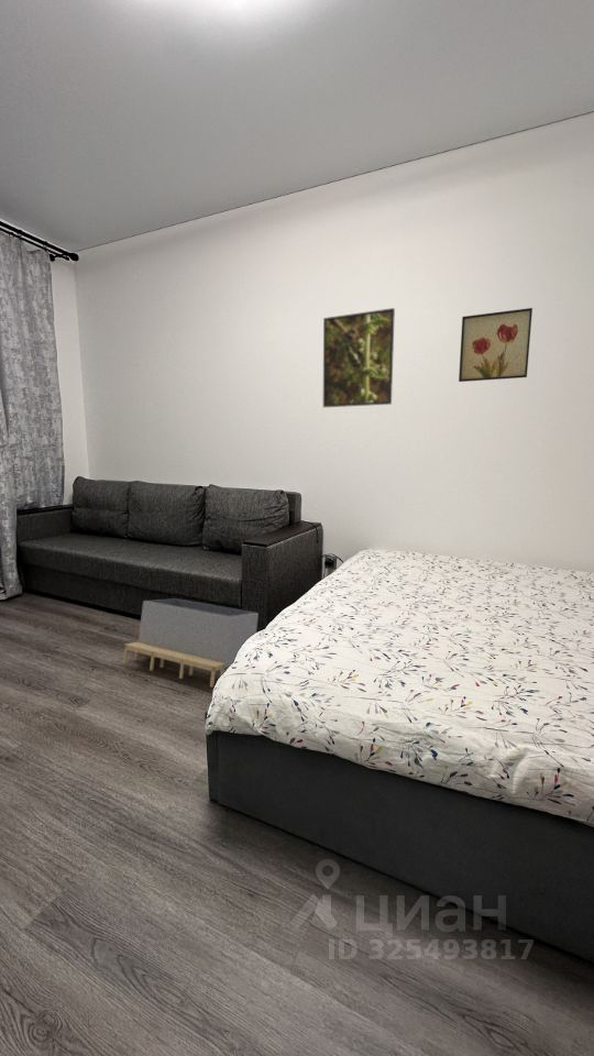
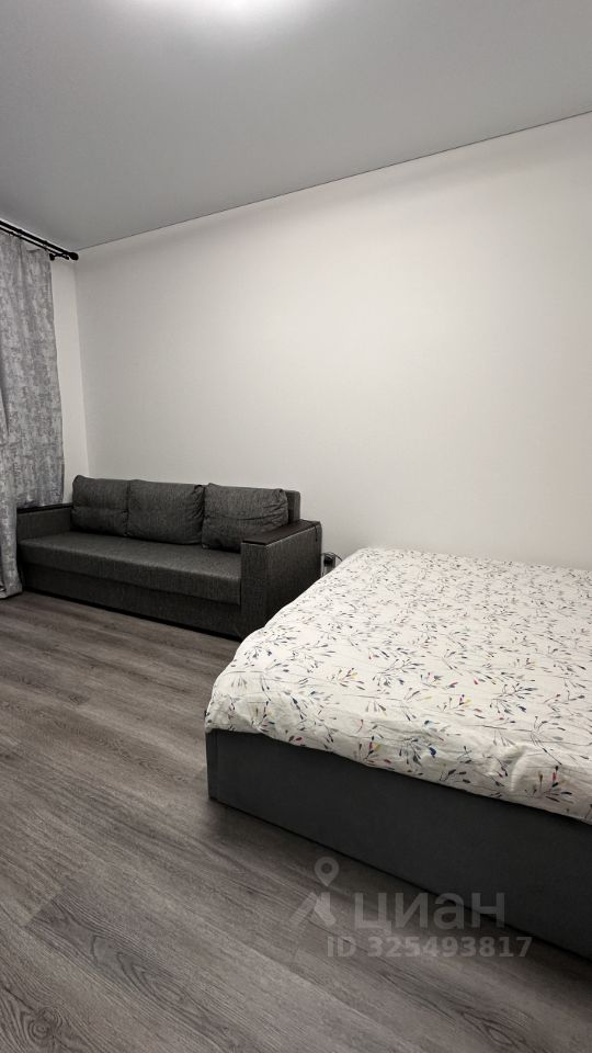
- wall art [458,307,534,383]
- storage bin [122,597,260,688]
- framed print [322,307,396,408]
